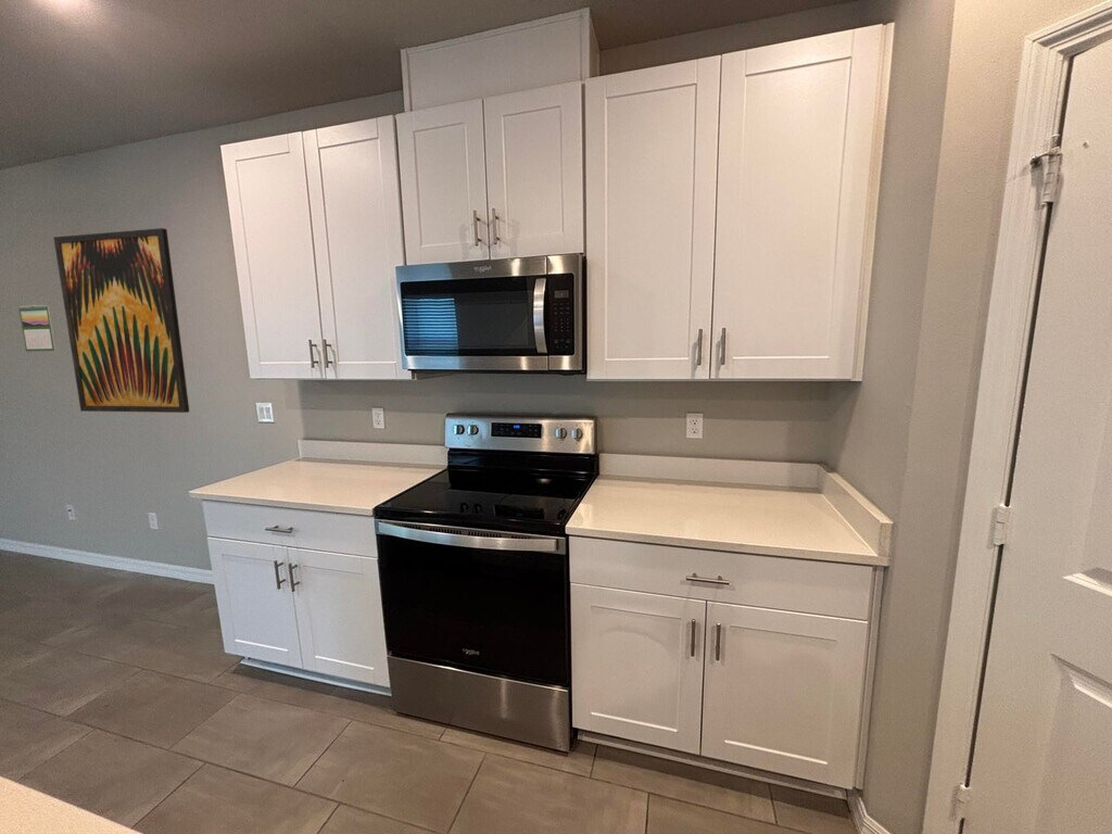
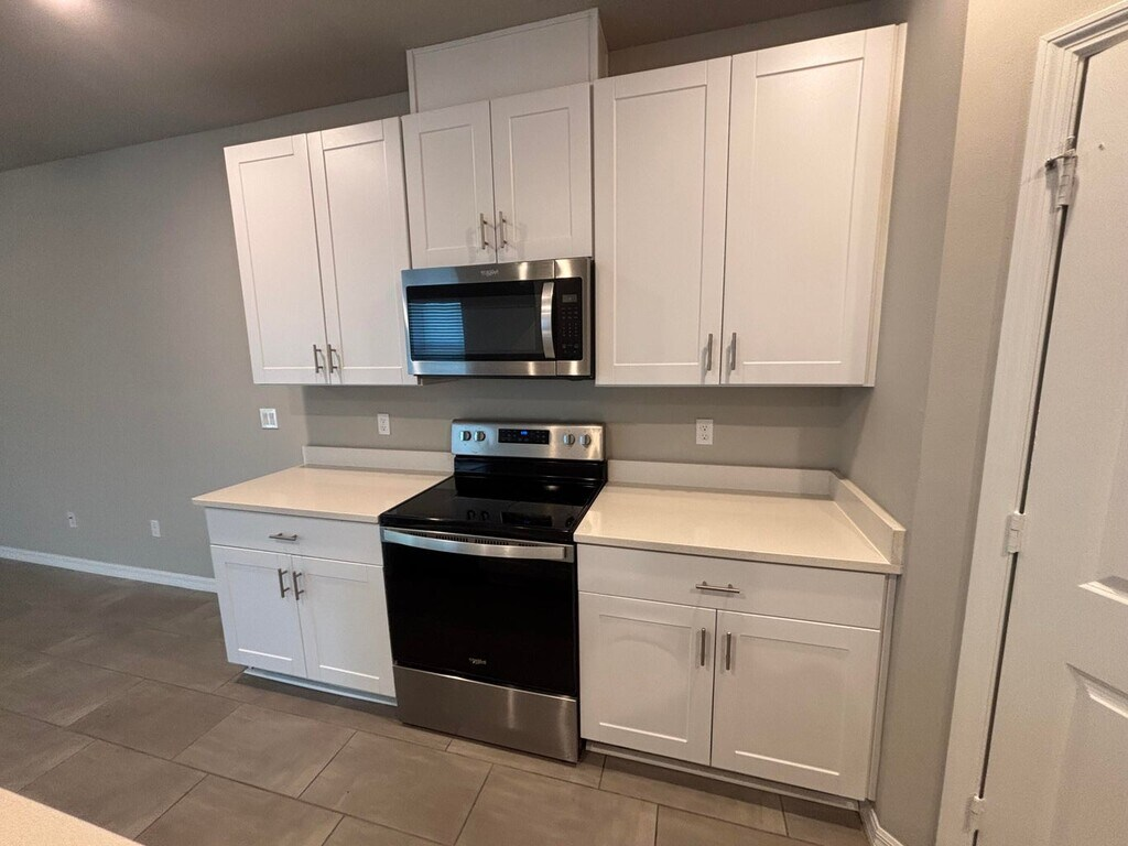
- wall art [52,227,190,414]
- calendar [18,304,56,353]
